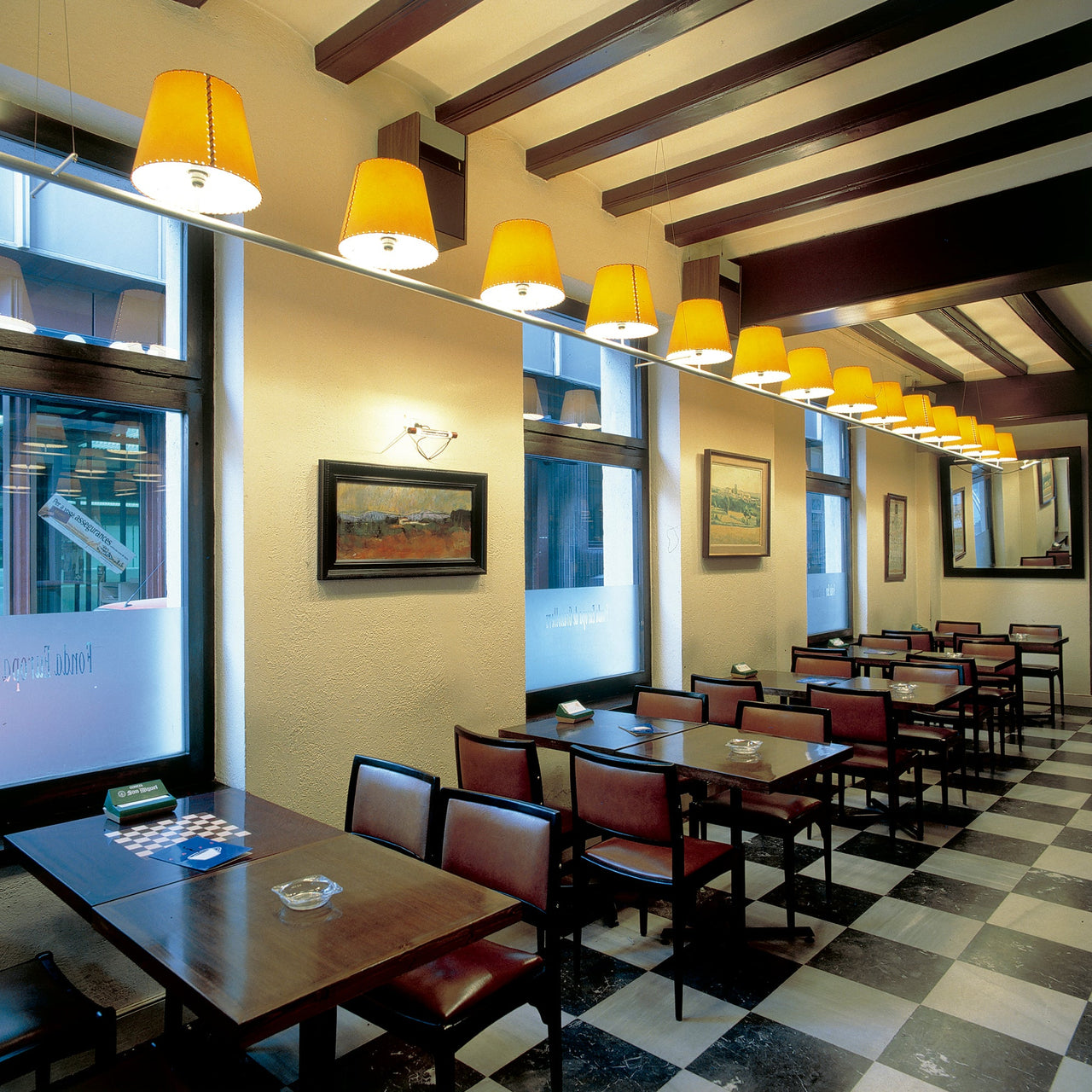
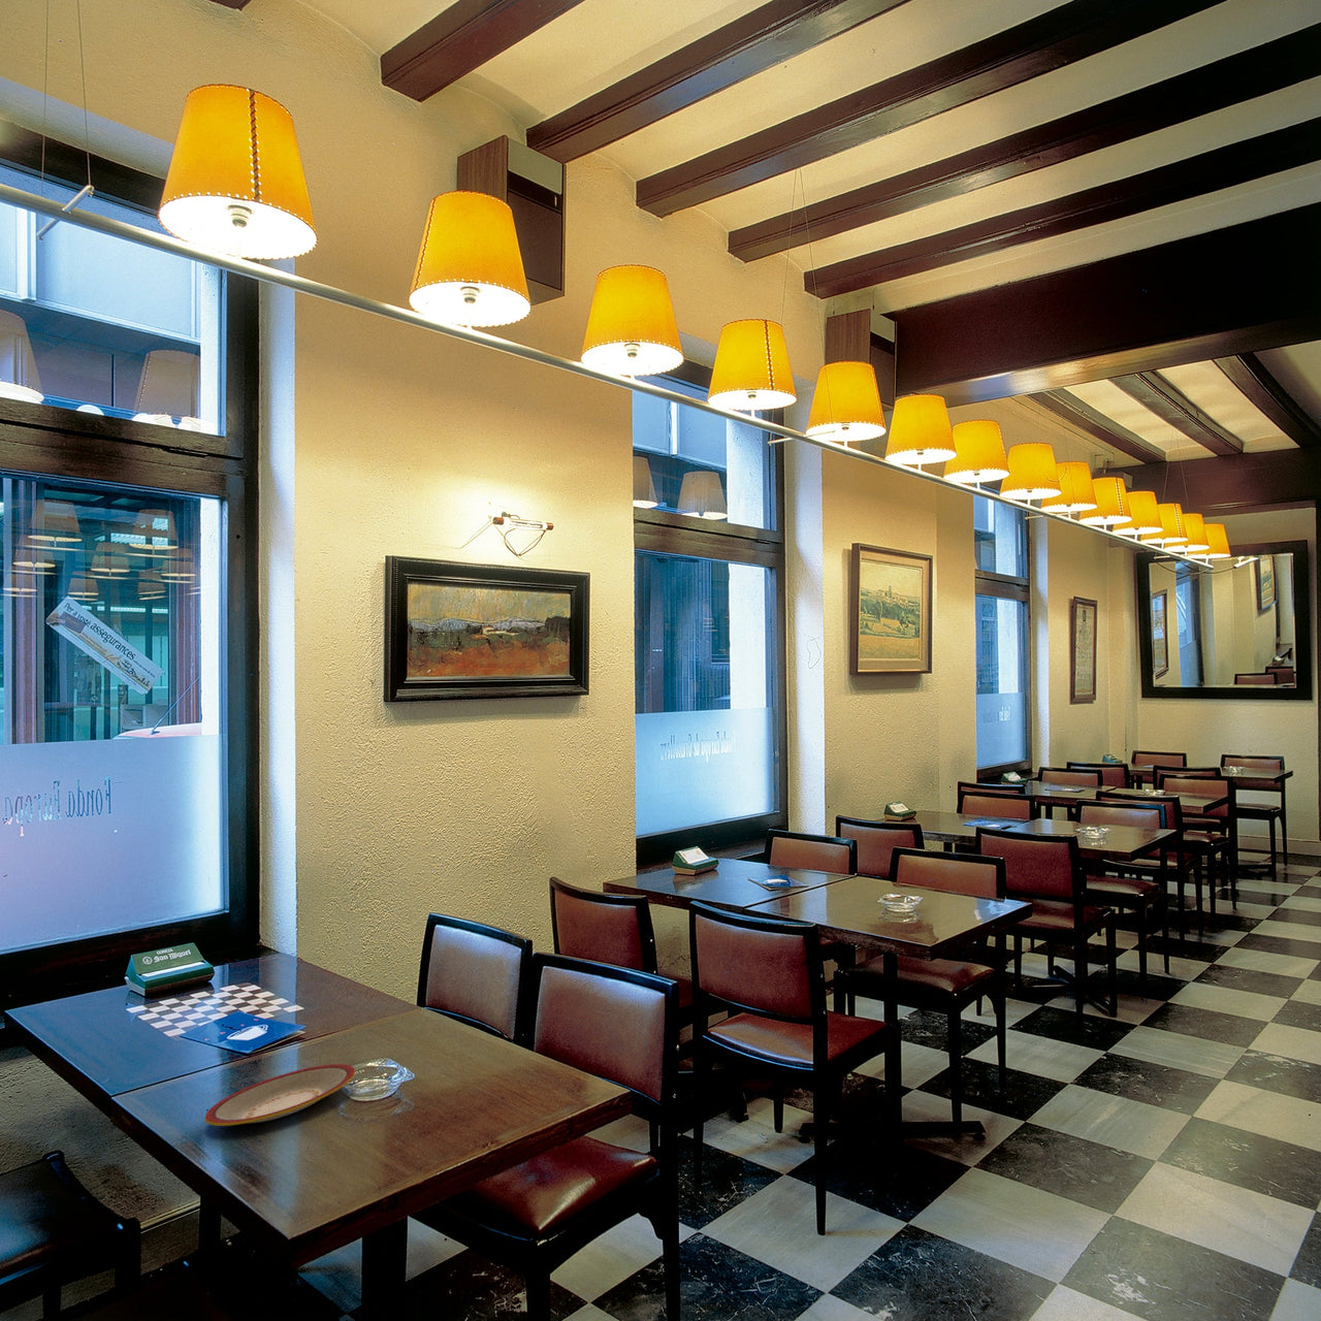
+ plate [204,1063,356,1127]
